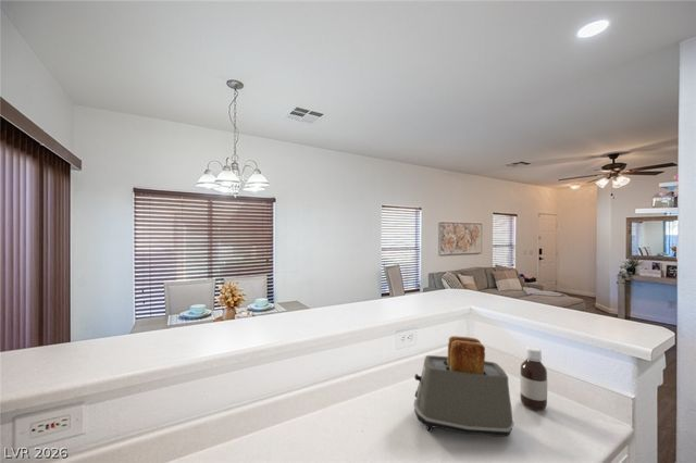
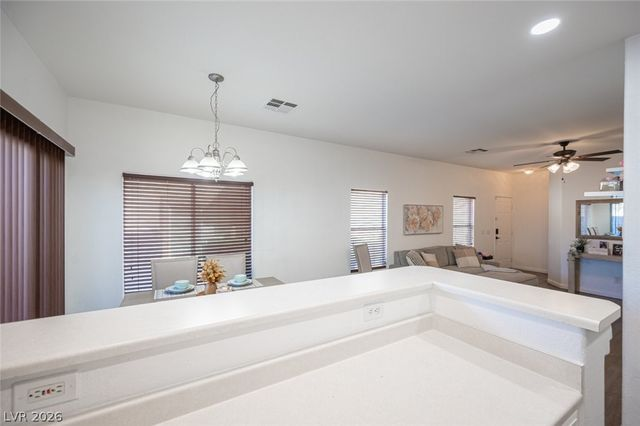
- toaster [412,335,514,437]
- bottle [519,346,548,412]
